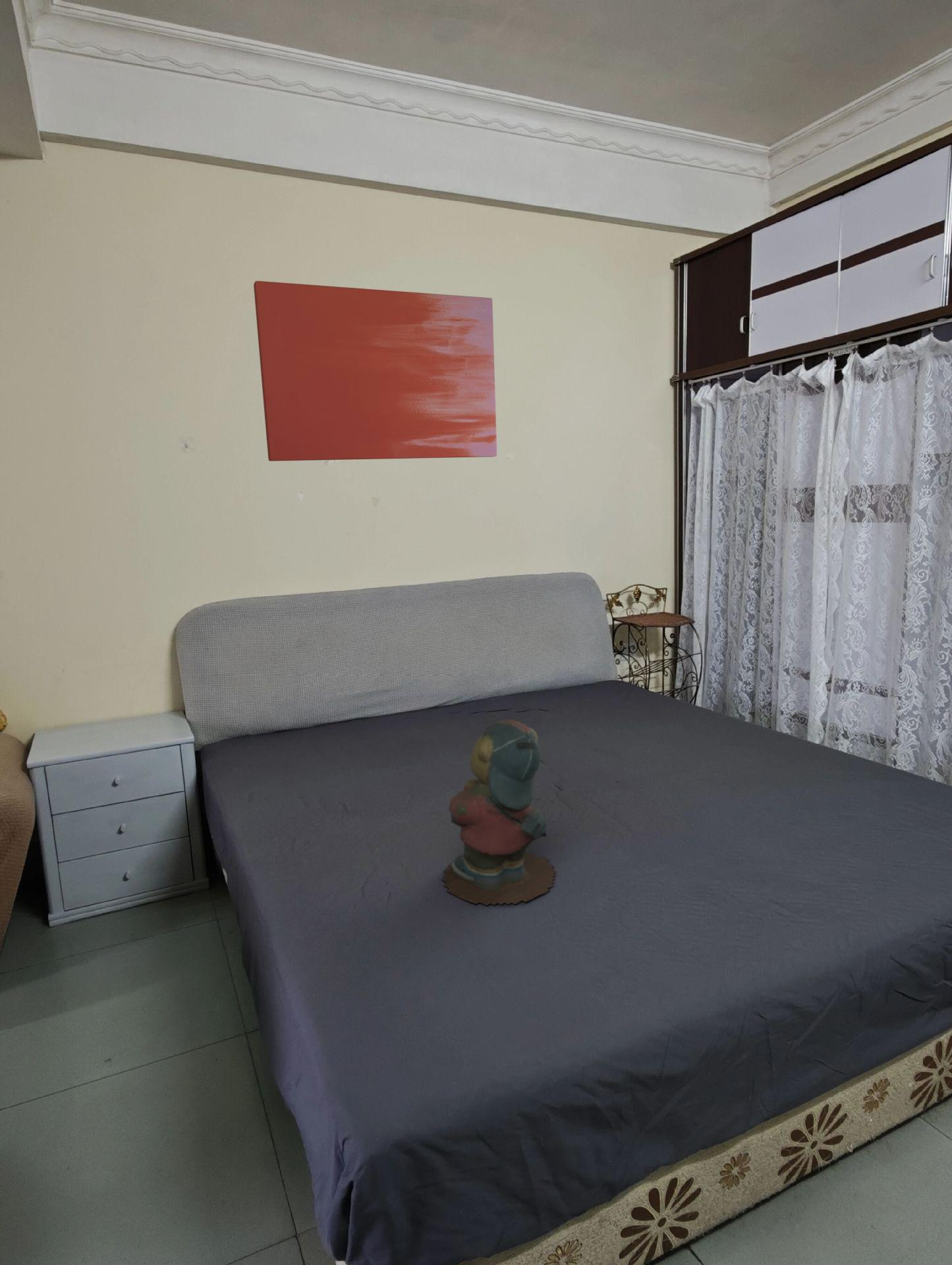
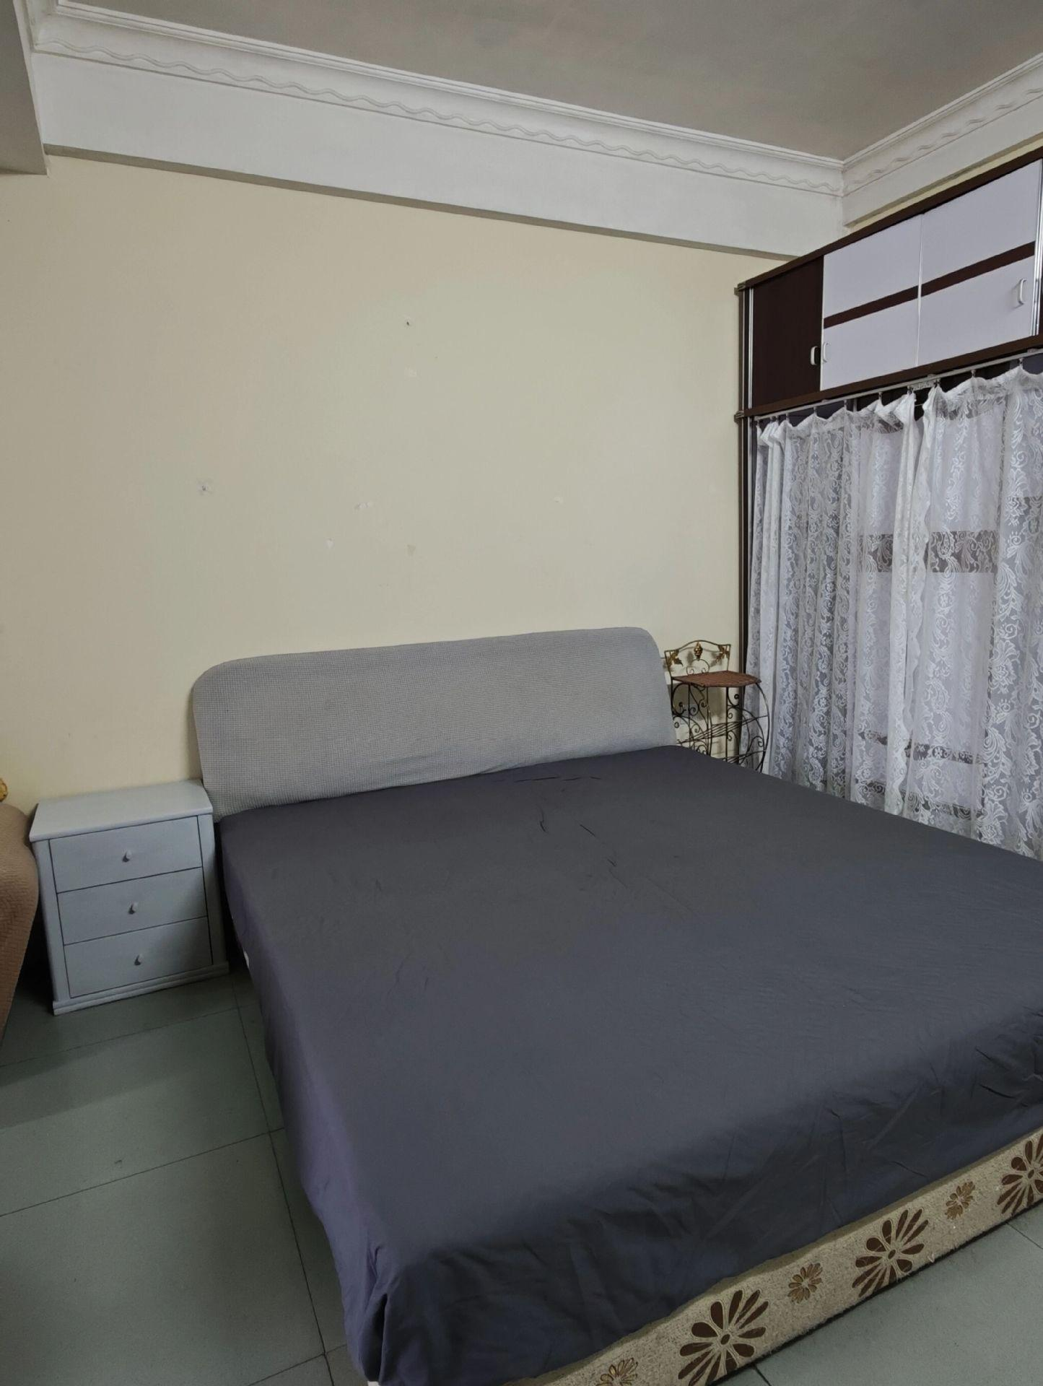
- teddy bear [441,719,557,906]
- wall art [253,280,497,462]
